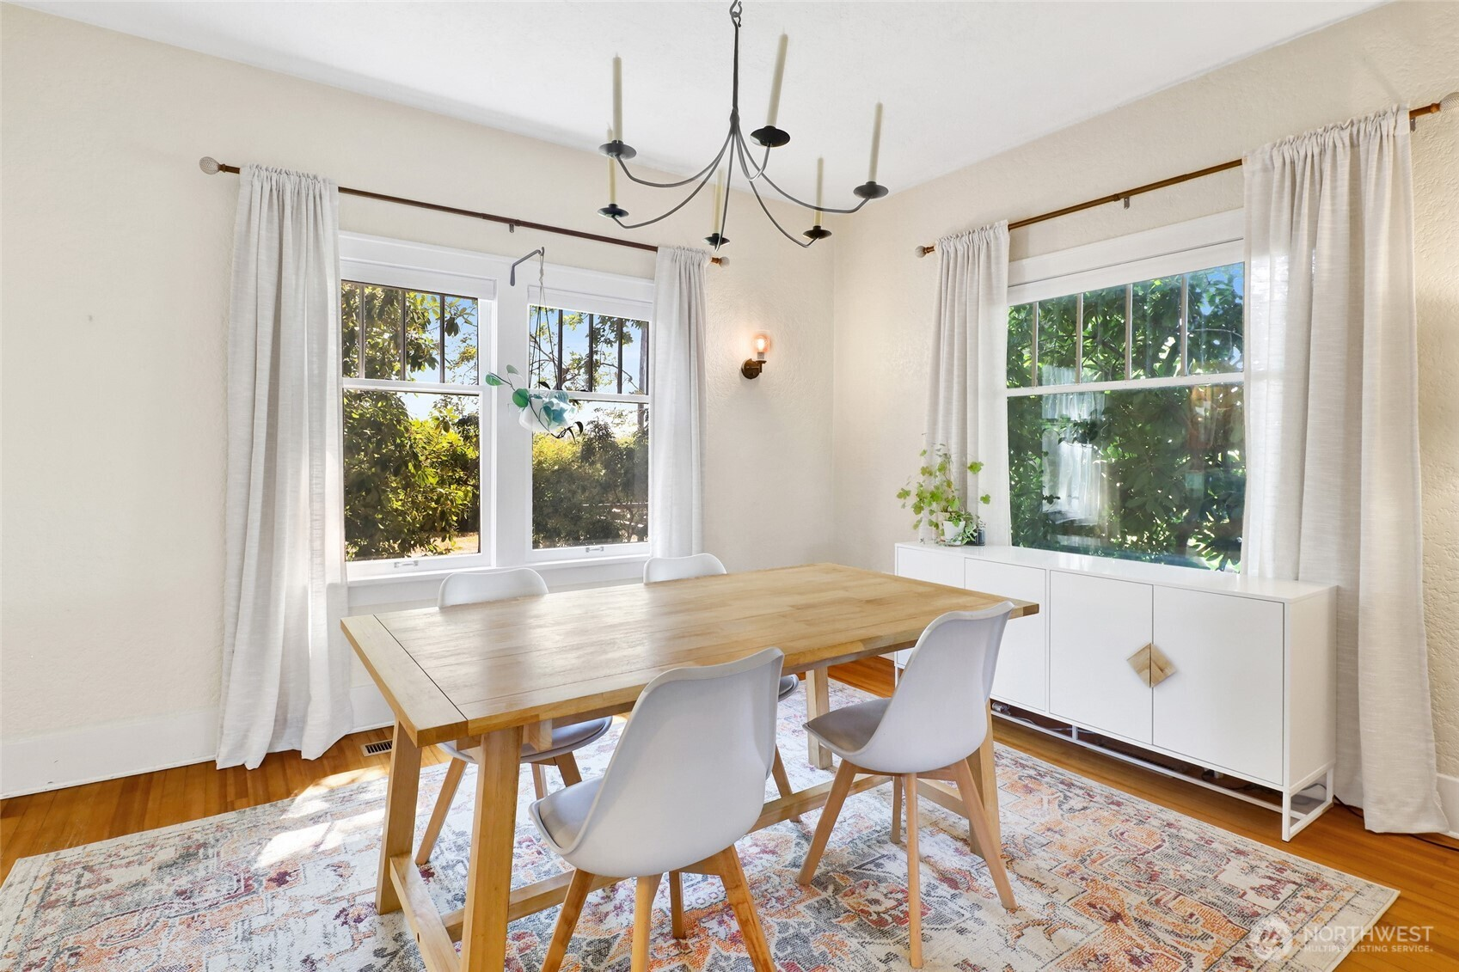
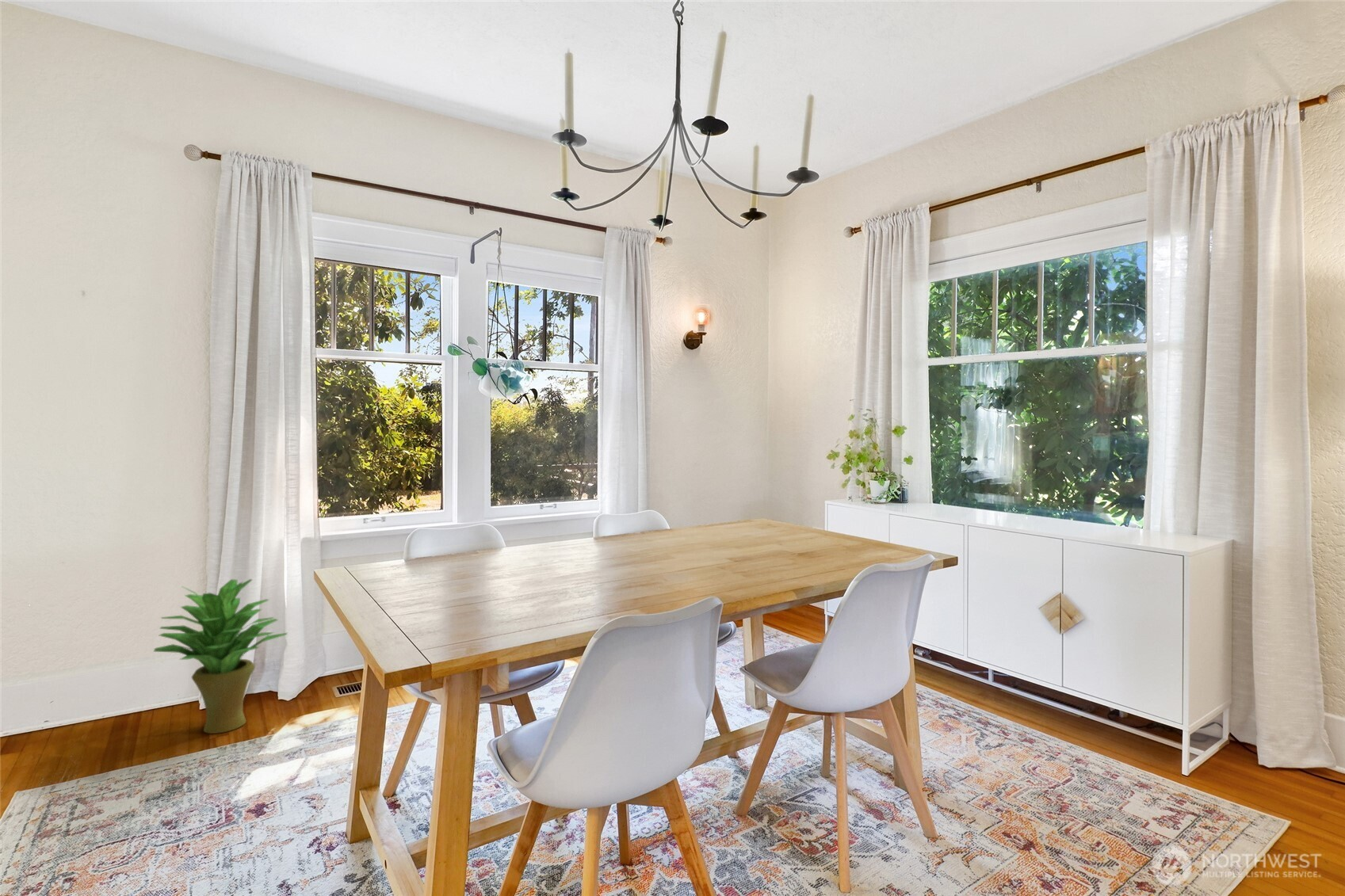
+ potted plant [153,578,288,734]
